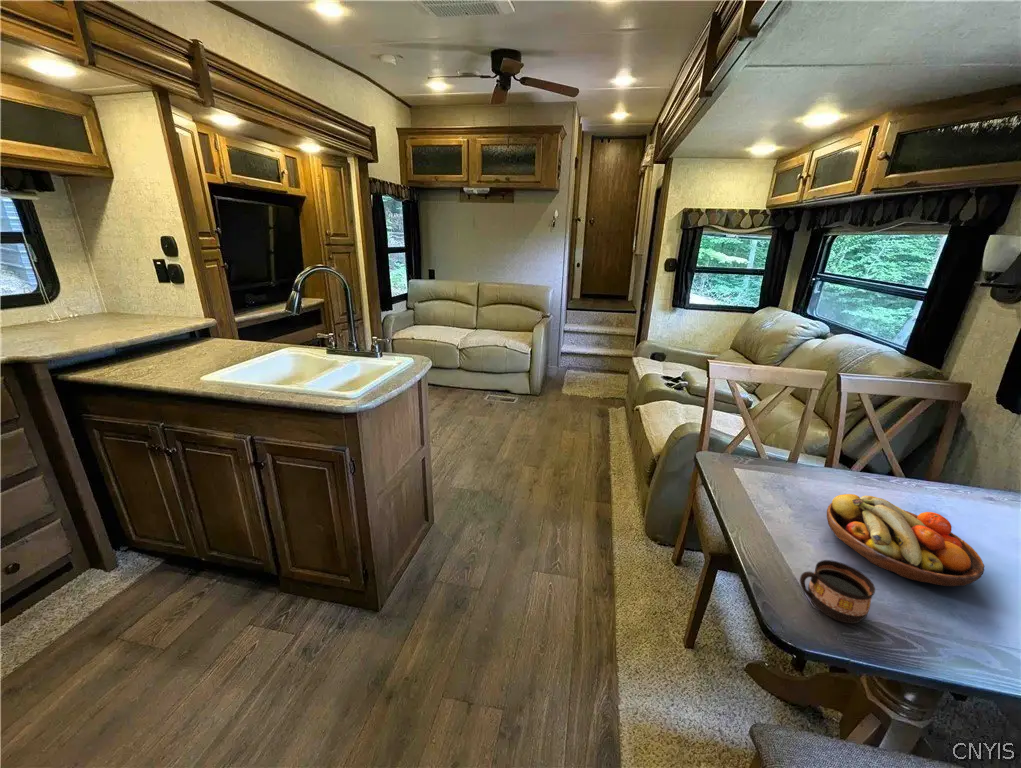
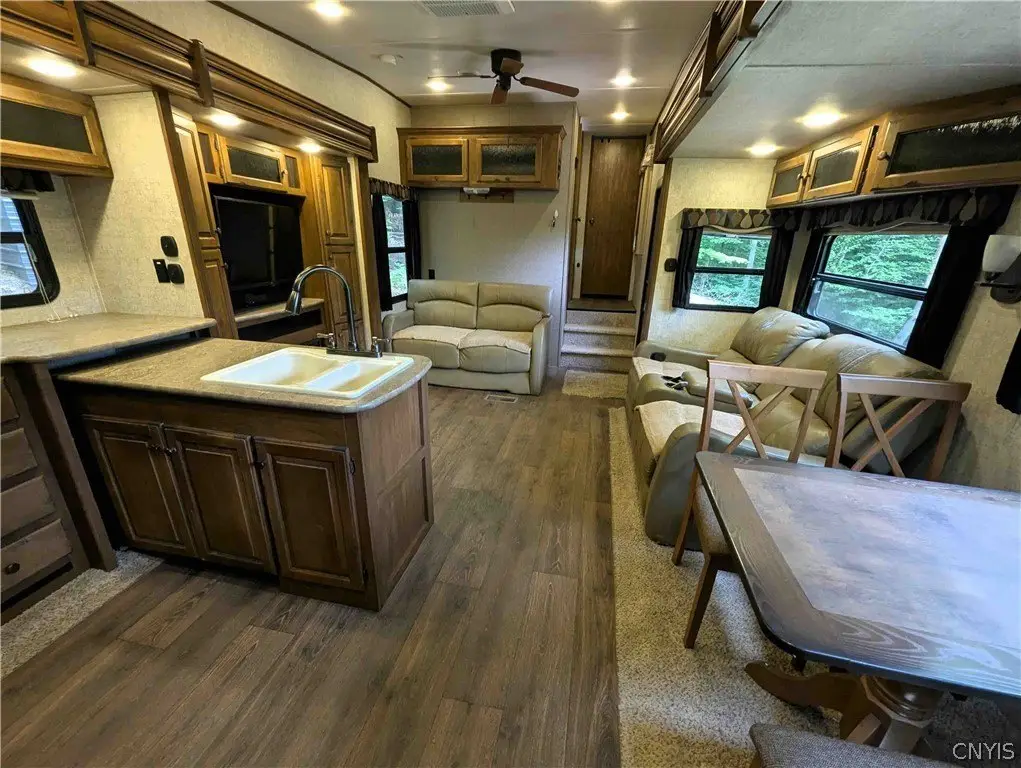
- cup [799,559,876,624]
- fruit bowl [826,493,985,587]
